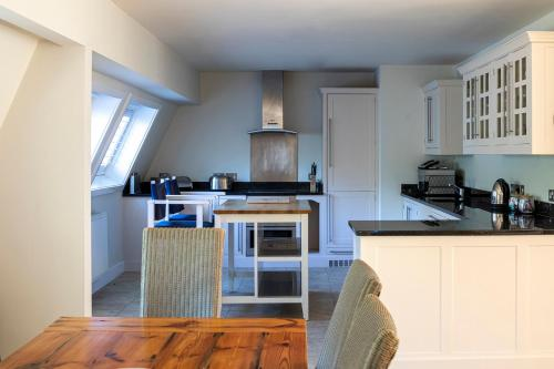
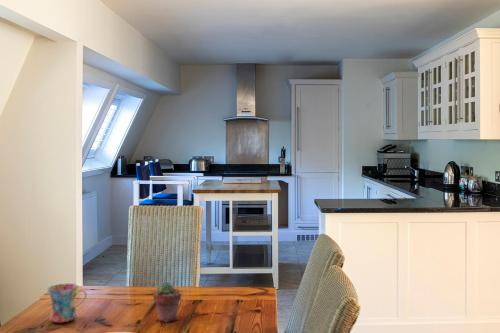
+ mug [46,283,88,324]
+ potted succulent [152,281,182,323]
